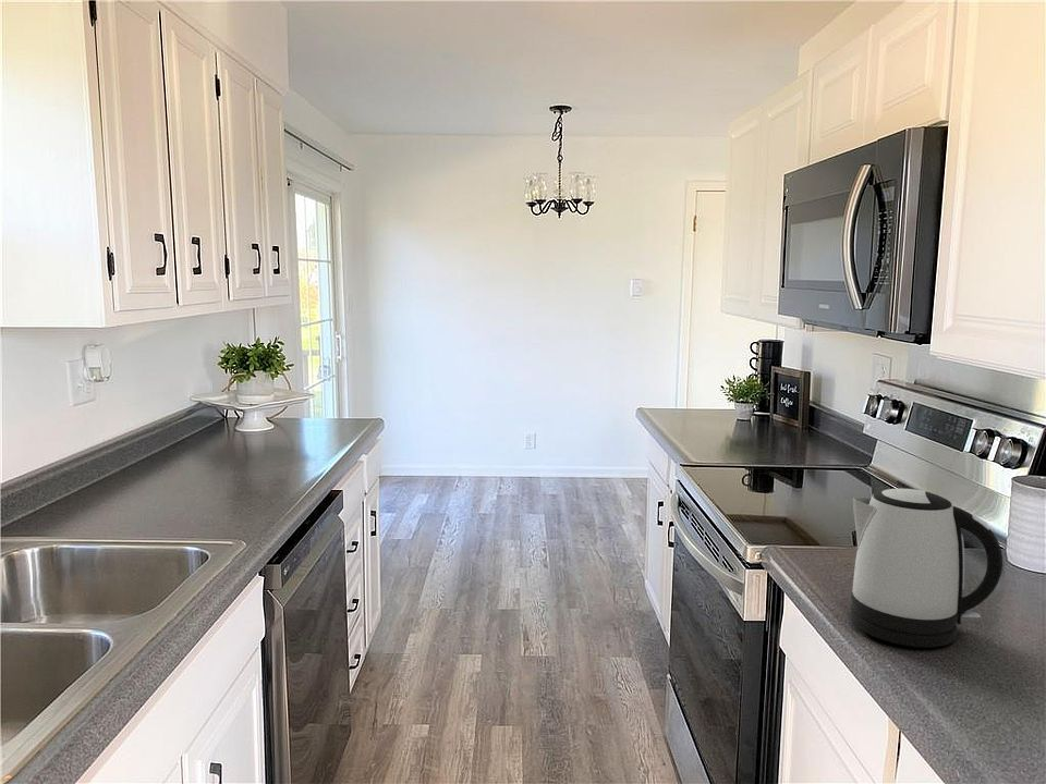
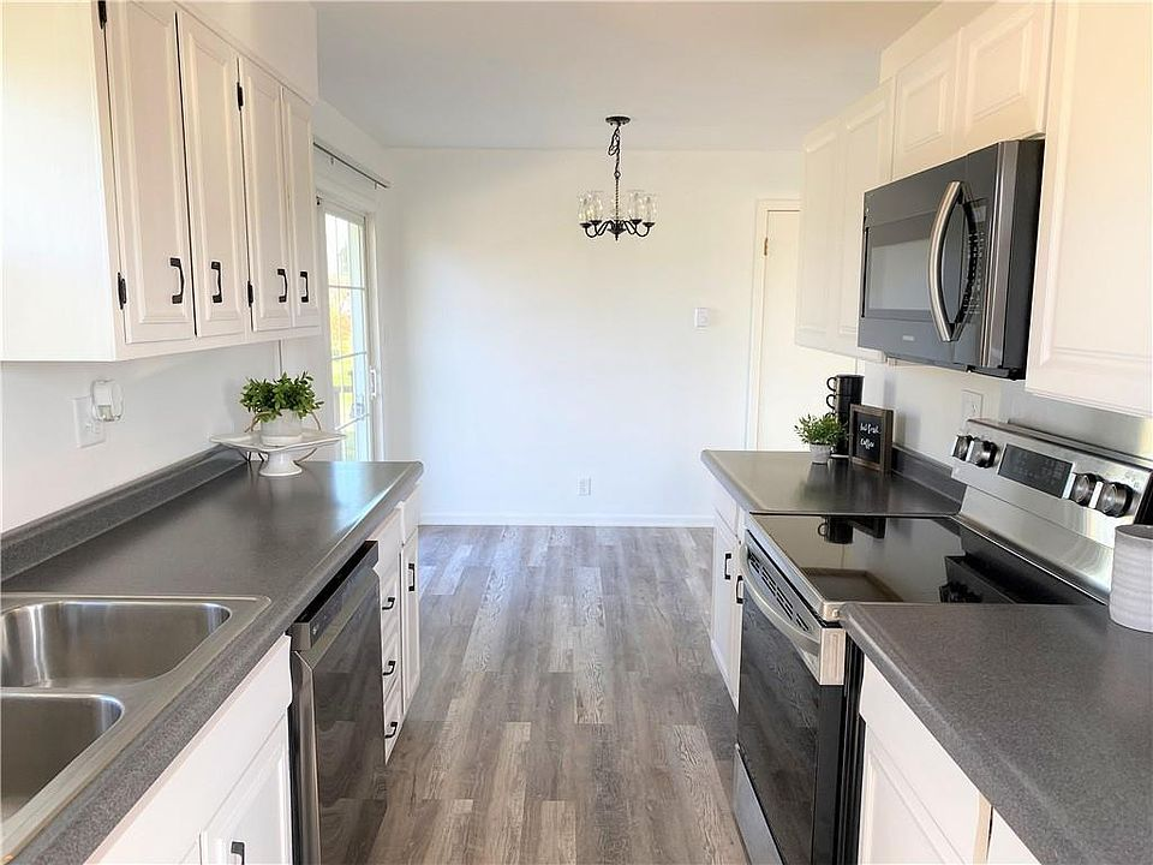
- kettle [849,488,1004,648]
